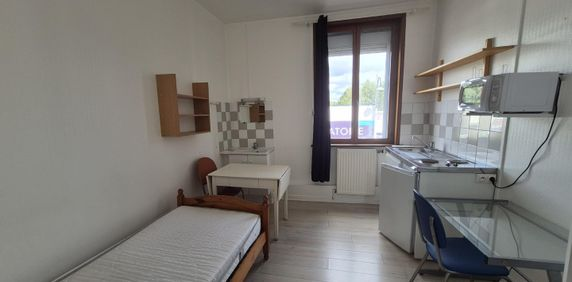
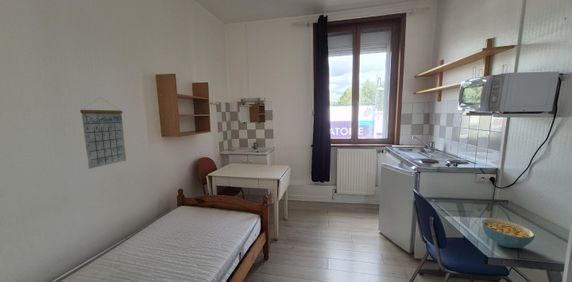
+ calendar [79,96,127,170]
+ cereal bowl [481,218,536,249]
